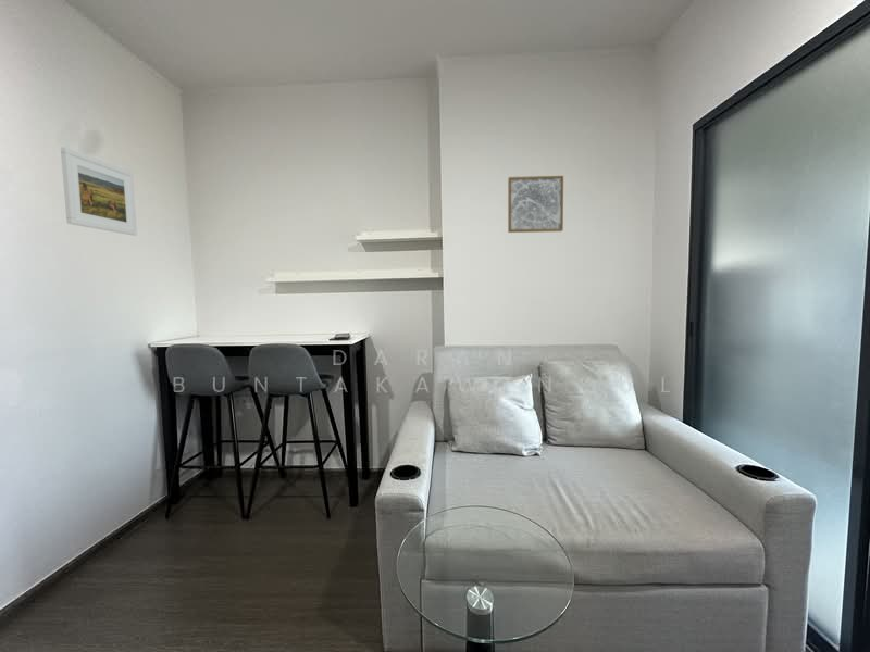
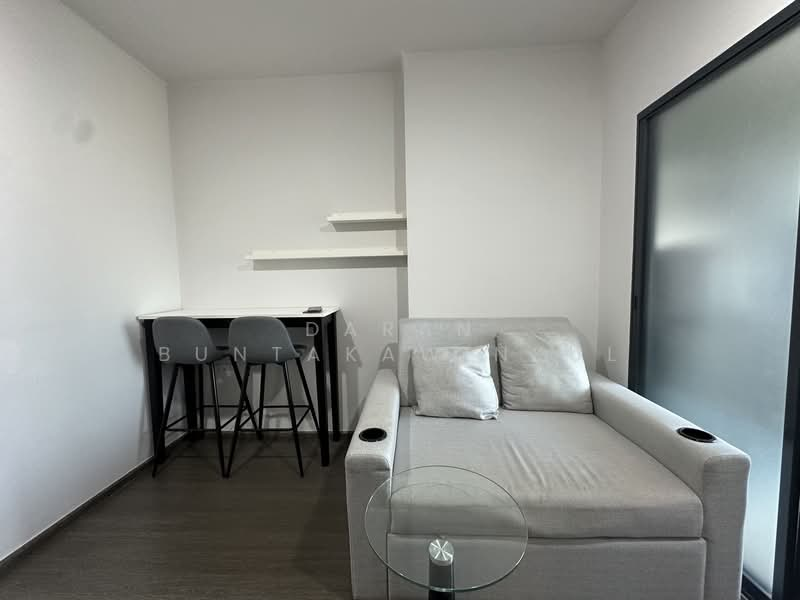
- wall art [507,175,564,234]
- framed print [60,146,138,237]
